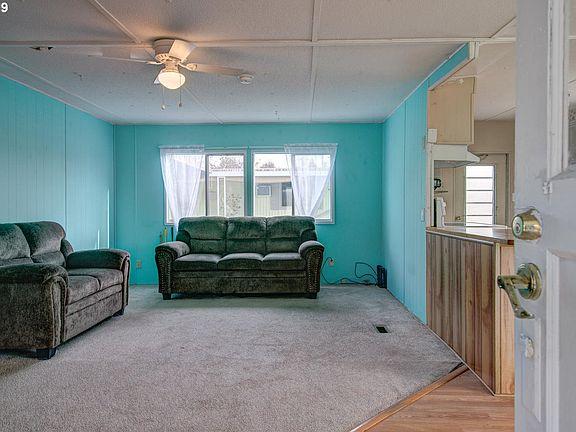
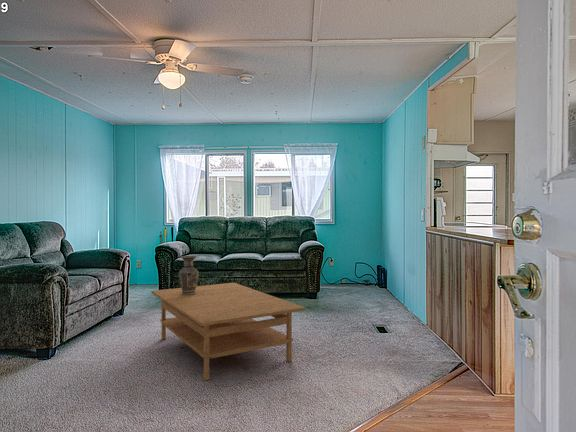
+ vase [178,255,200,295]
+ coffee table [150,282,307,381]
